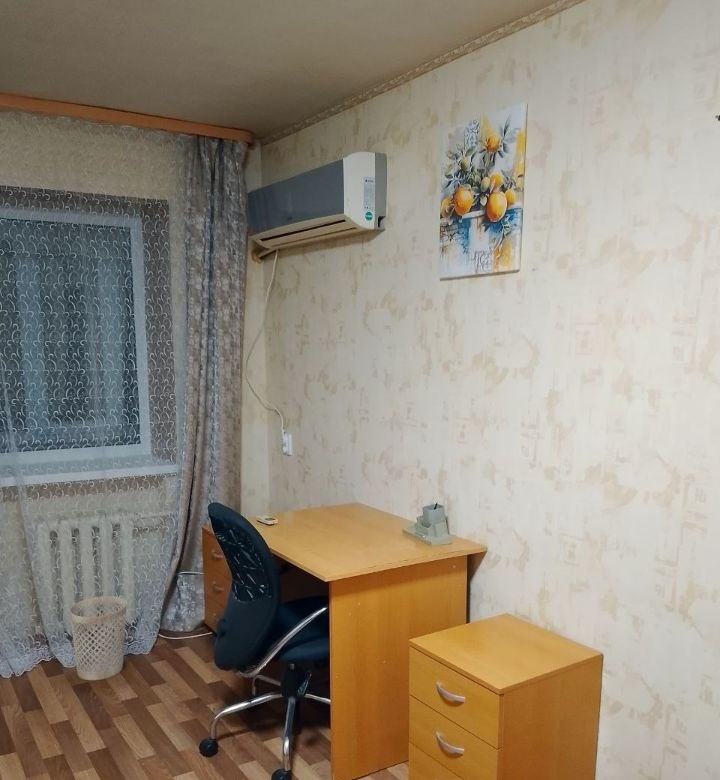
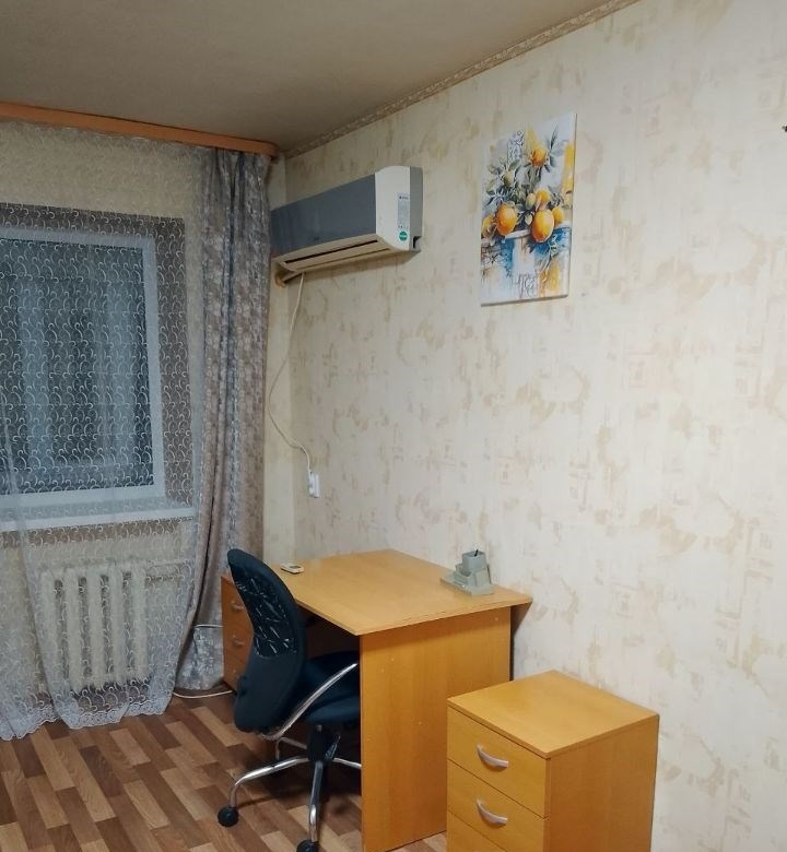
- wastebasket [69,595,128,681]
